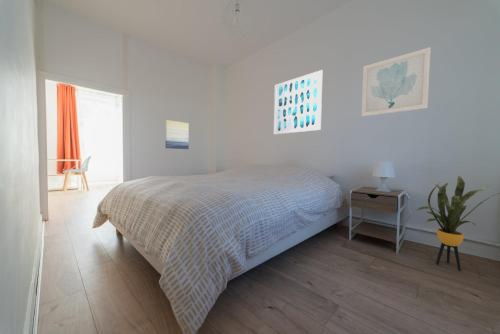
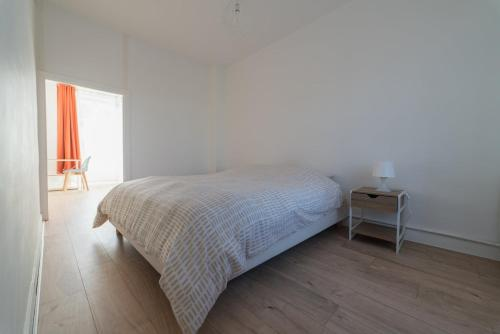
- house plant [414,175,500,272]
- wall art [361,46,432,117]
- wall art [165,119,190,150]
- wall art [273,69,324,135]
